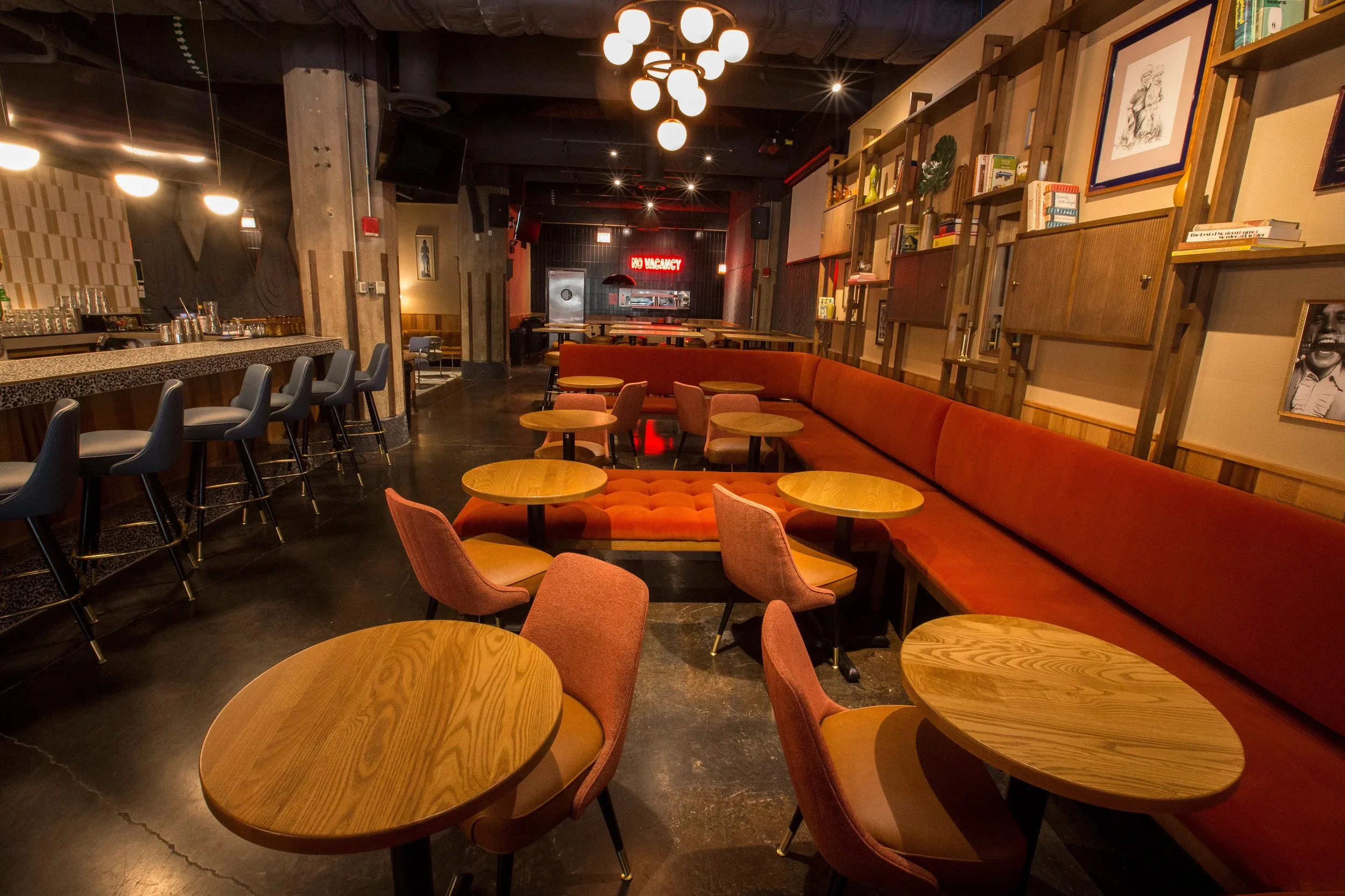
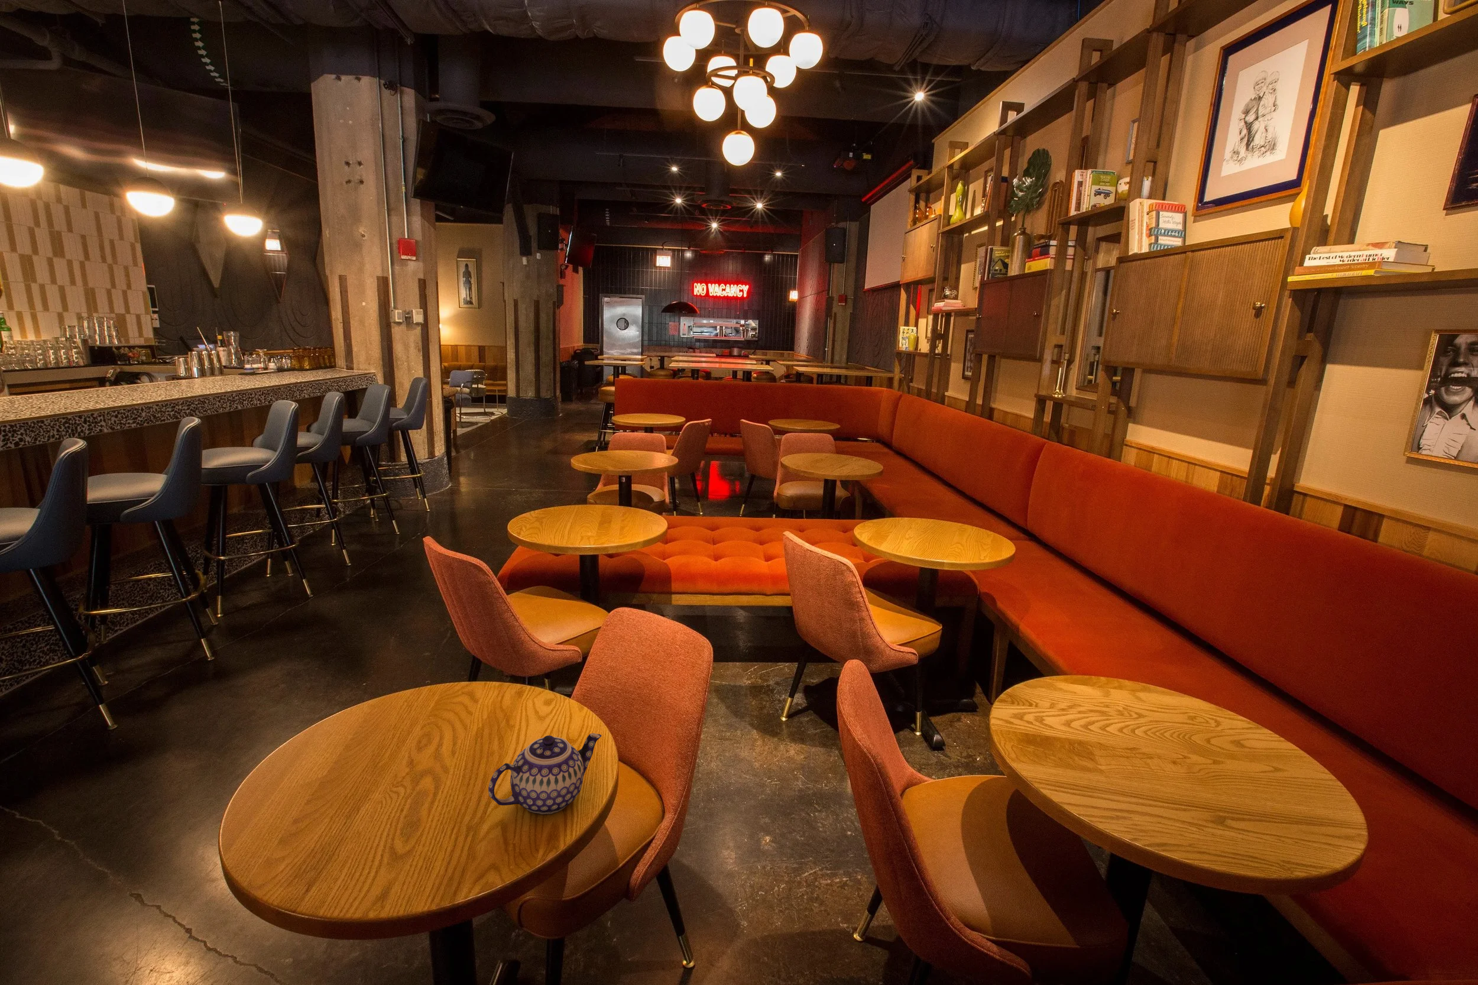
+ teapot [488,732,602,816]
